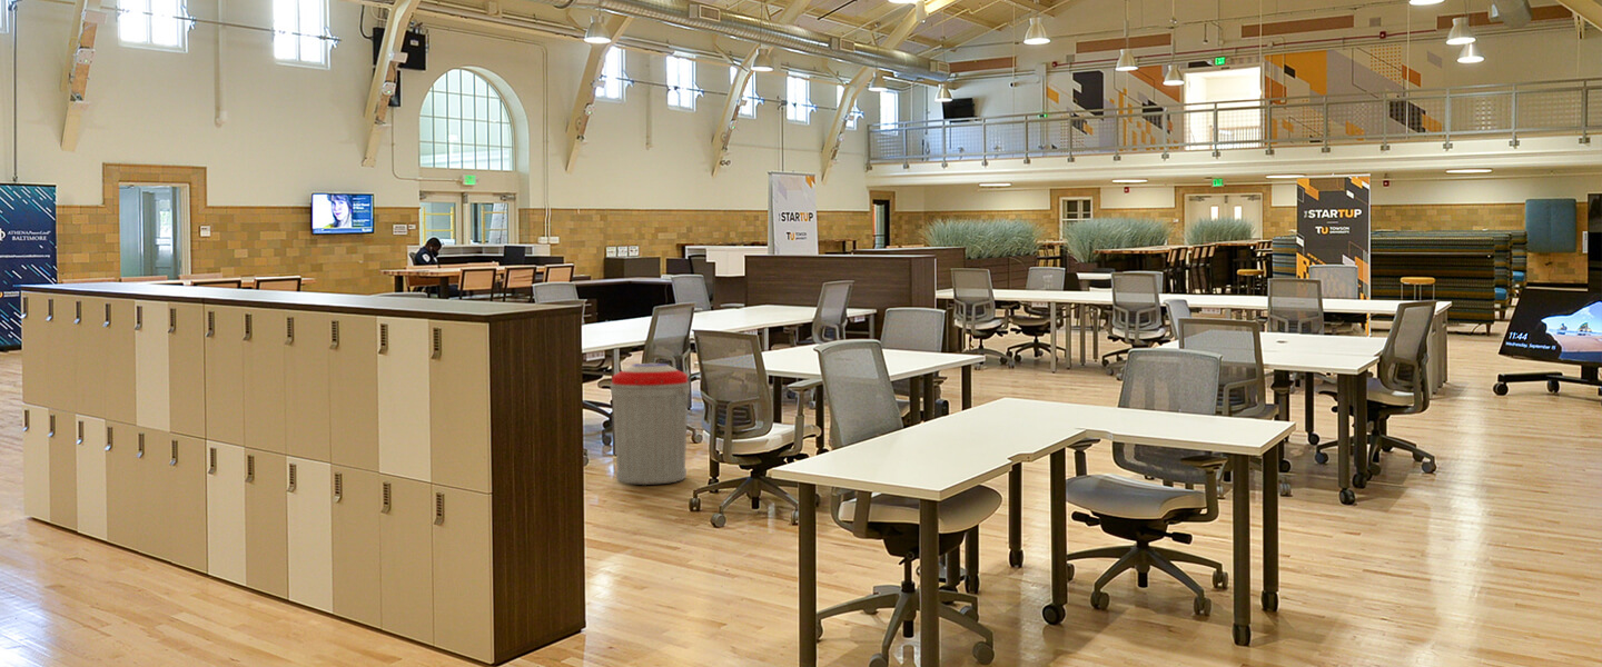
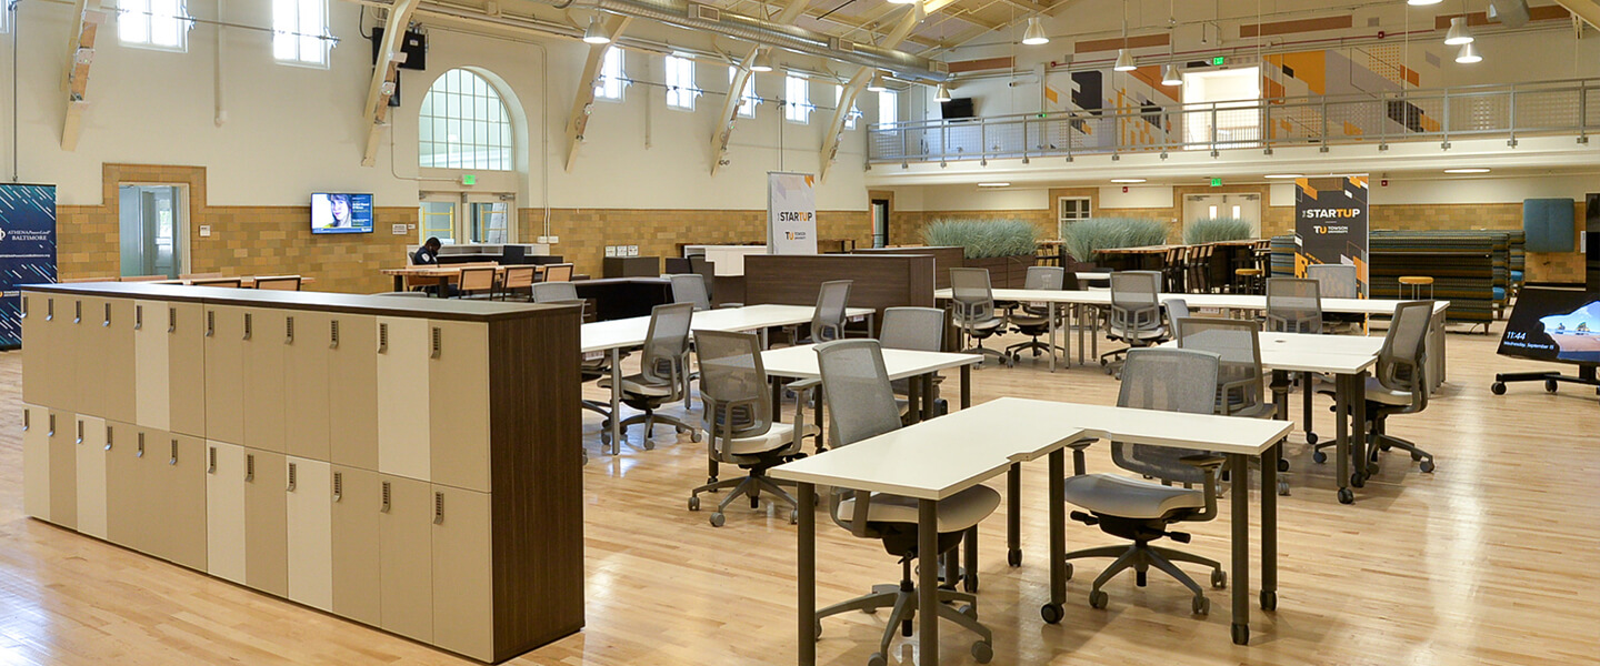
- trash can [610,362,691,486]
